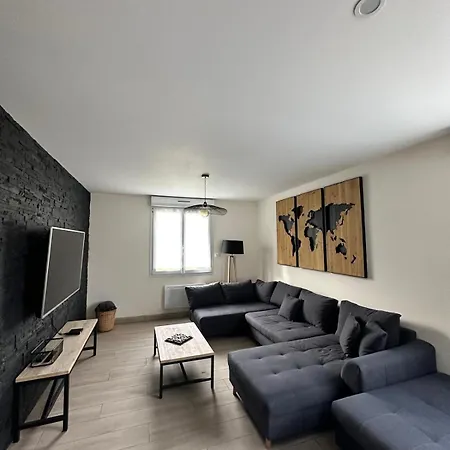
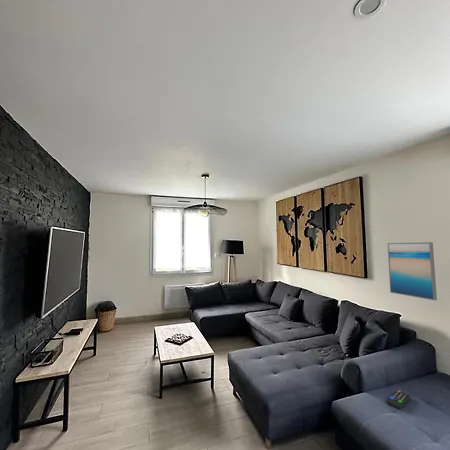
+ remote control [386,389,411,410]
+ wall art [387,241,438,301]
